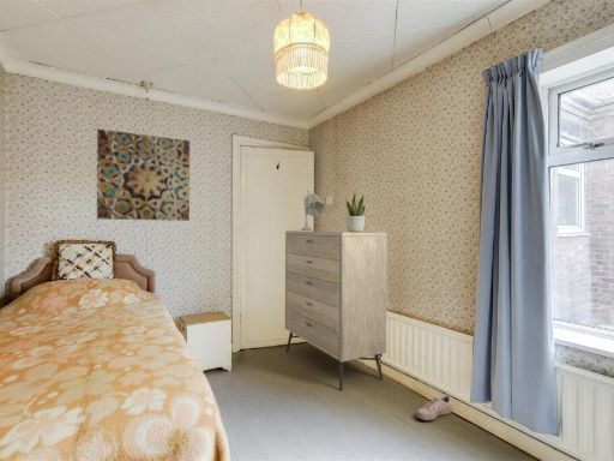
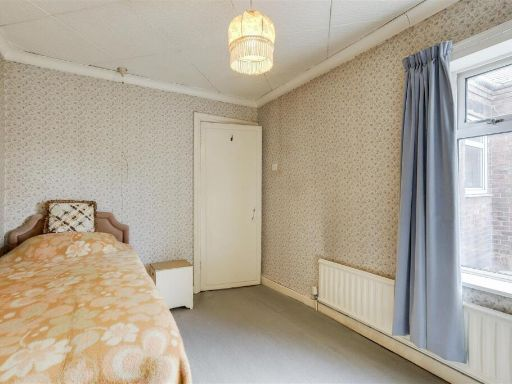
- wall art [96,127,191,222]
- shoe [415,394,453,421]
- dresser [284,230,389,393]
- table lamp [289,188,326,232]
- potted plant [345,192,367,232]
